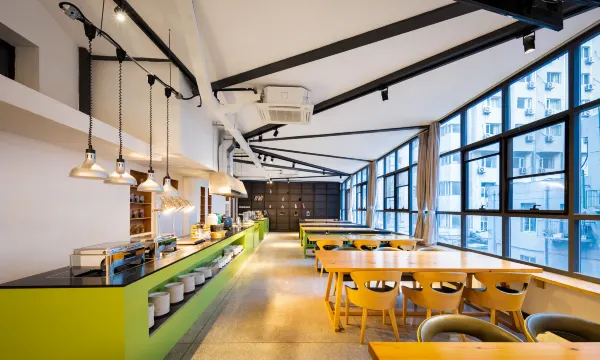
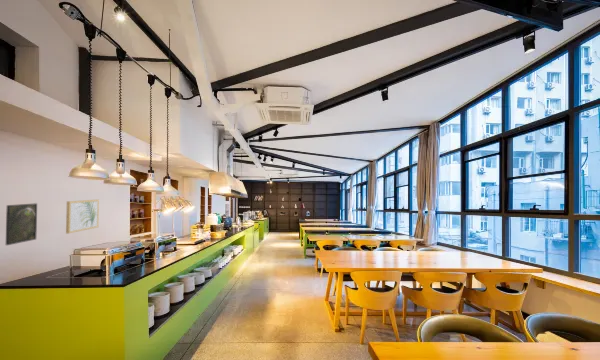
+ wall art [65,199,100,235]
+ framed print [5,202,38,246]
